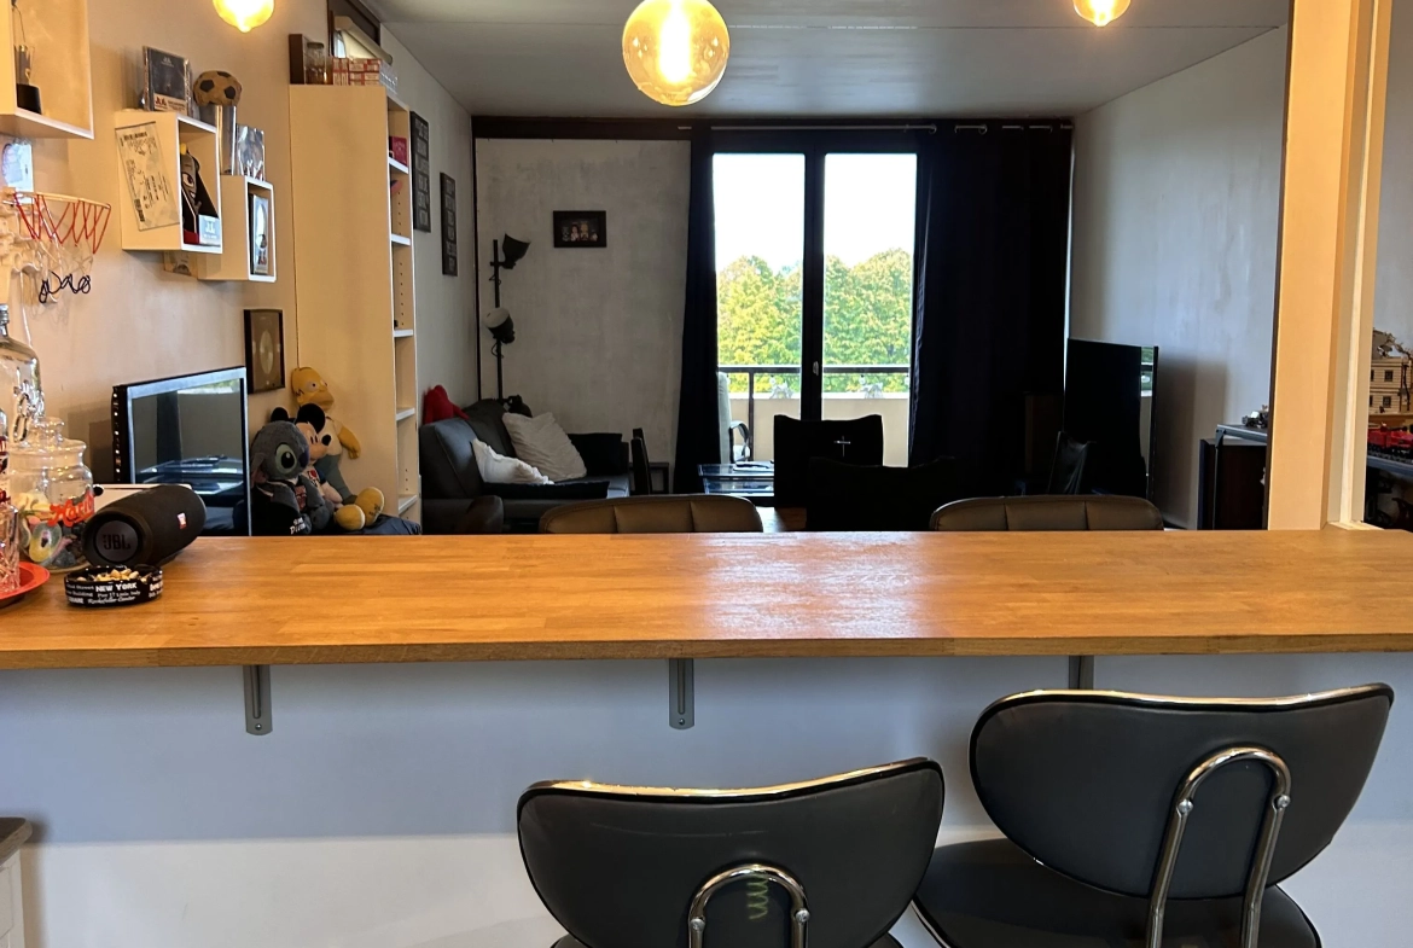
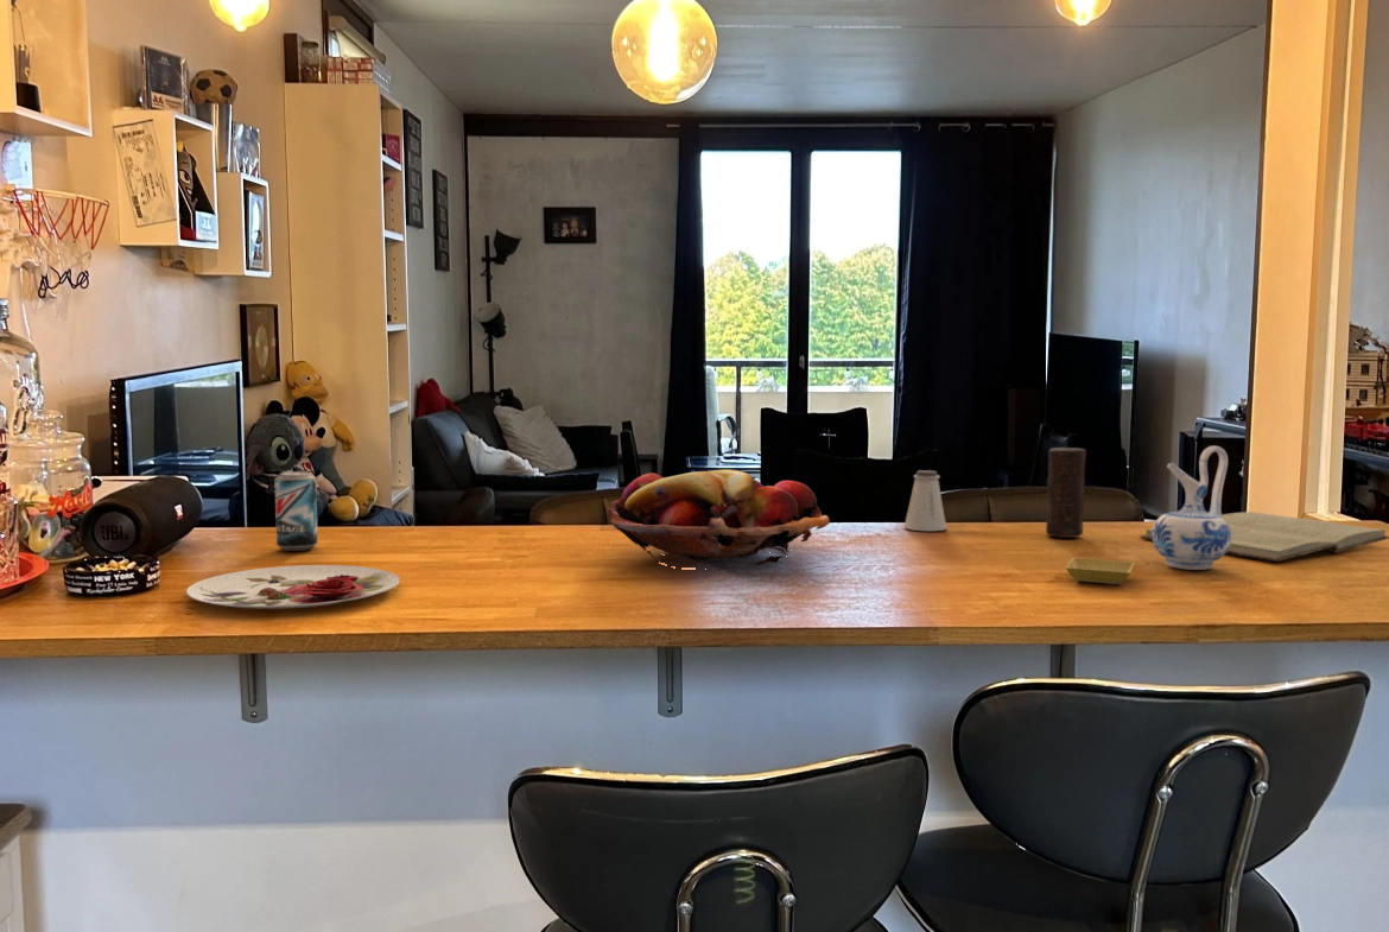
+ saucer [1065,557,1136,585]
+ book [1139,511,1389,563]
+ beer can [273,470,319,552]
+ ceramic pitcher [1152,445,1231,571]
+ fruit basket [607,469,831,570]
+ candle [1045,446,1087,539]
+ plate [185,564,401,610]
+ saltshaker [903,469,947,532]
